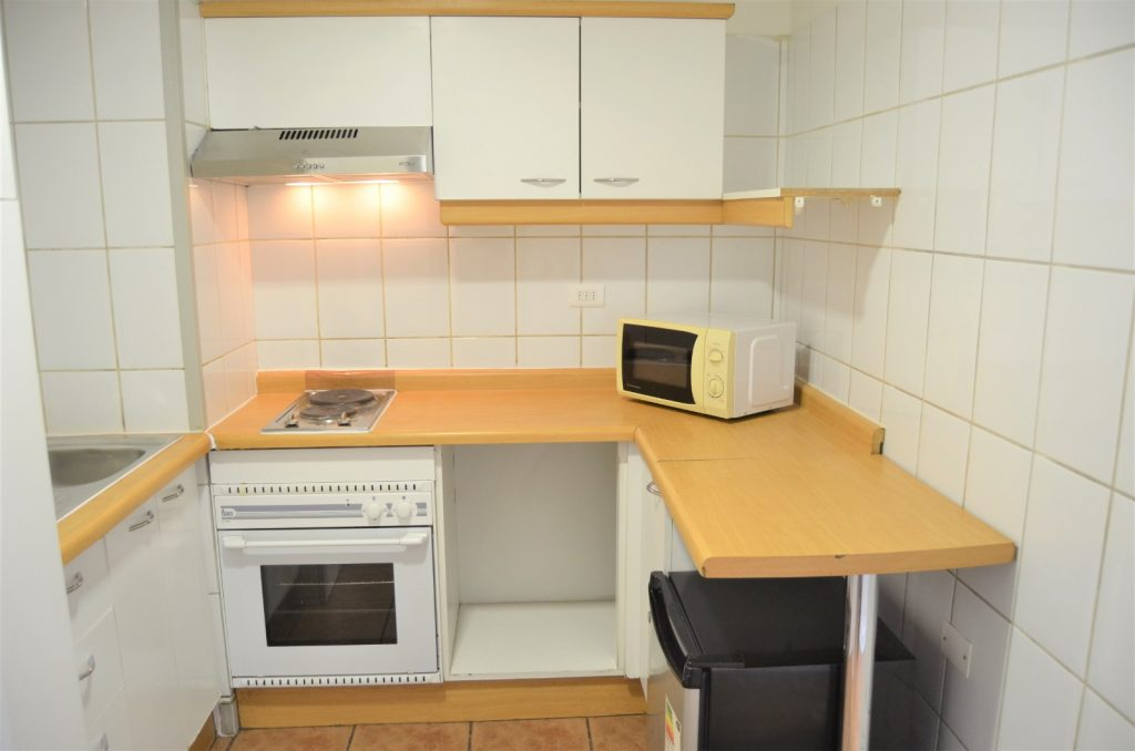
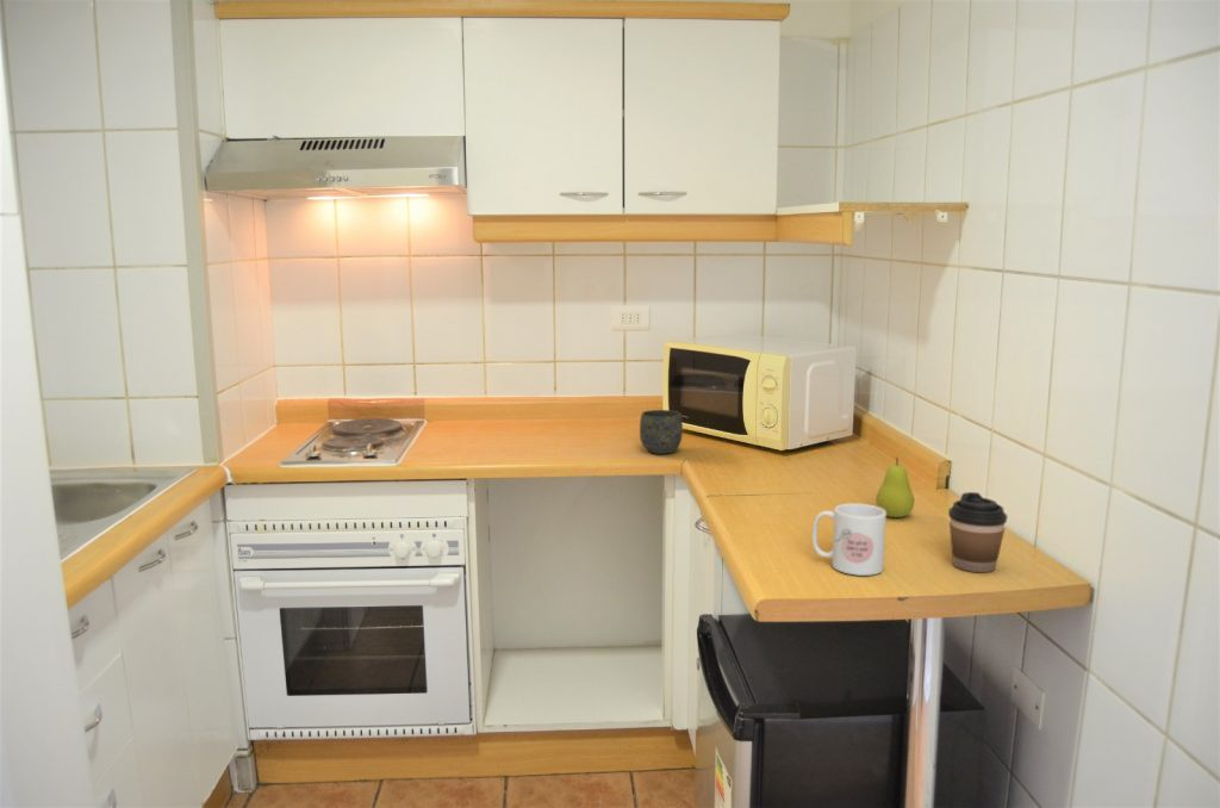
+ mug [811,503,888,577]
+ mug [639,409,684,455]
+ fruit [874,455,915,518]
+ coffee cup [947,491,1008,573]
